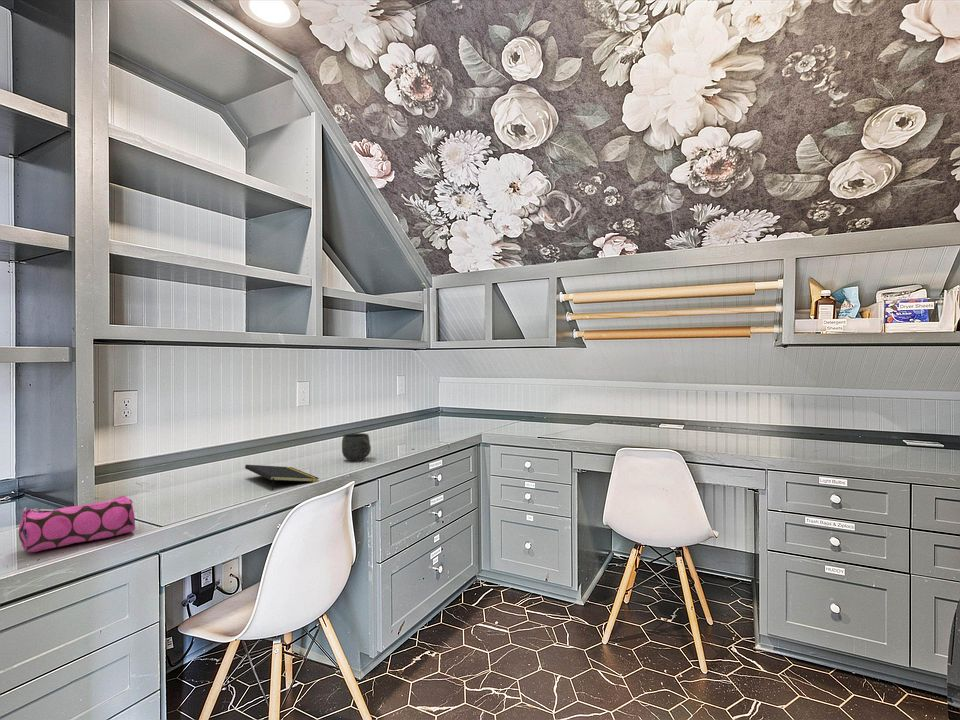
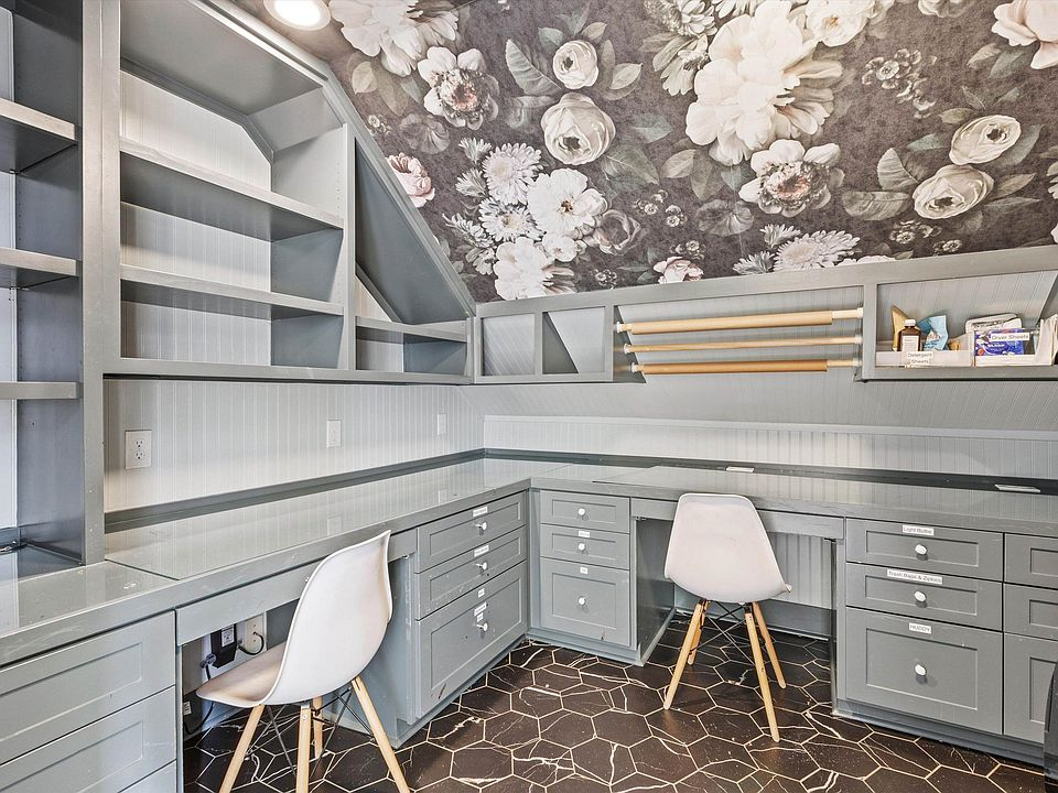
- mug [341,432,372,462]
- notepad [244,464,320,492]
- pencil case [18,495,136,553]
